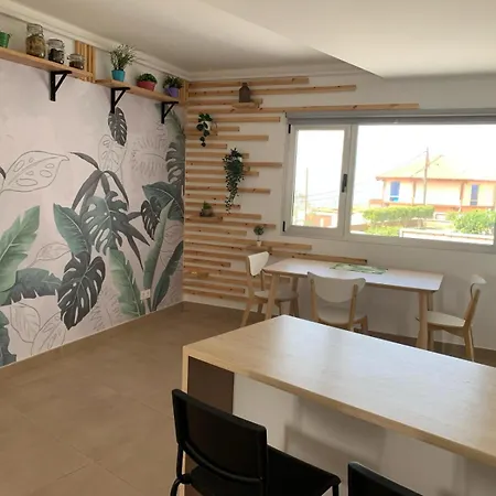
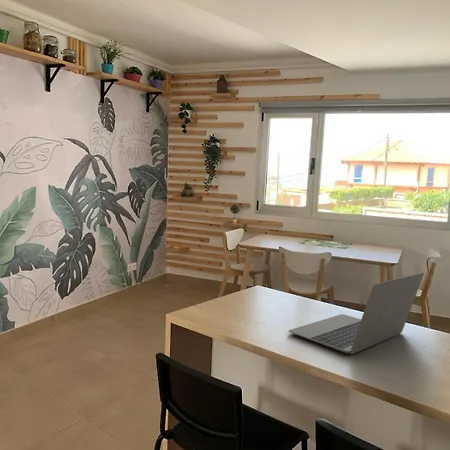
+ laptop [288,272,425,355]
